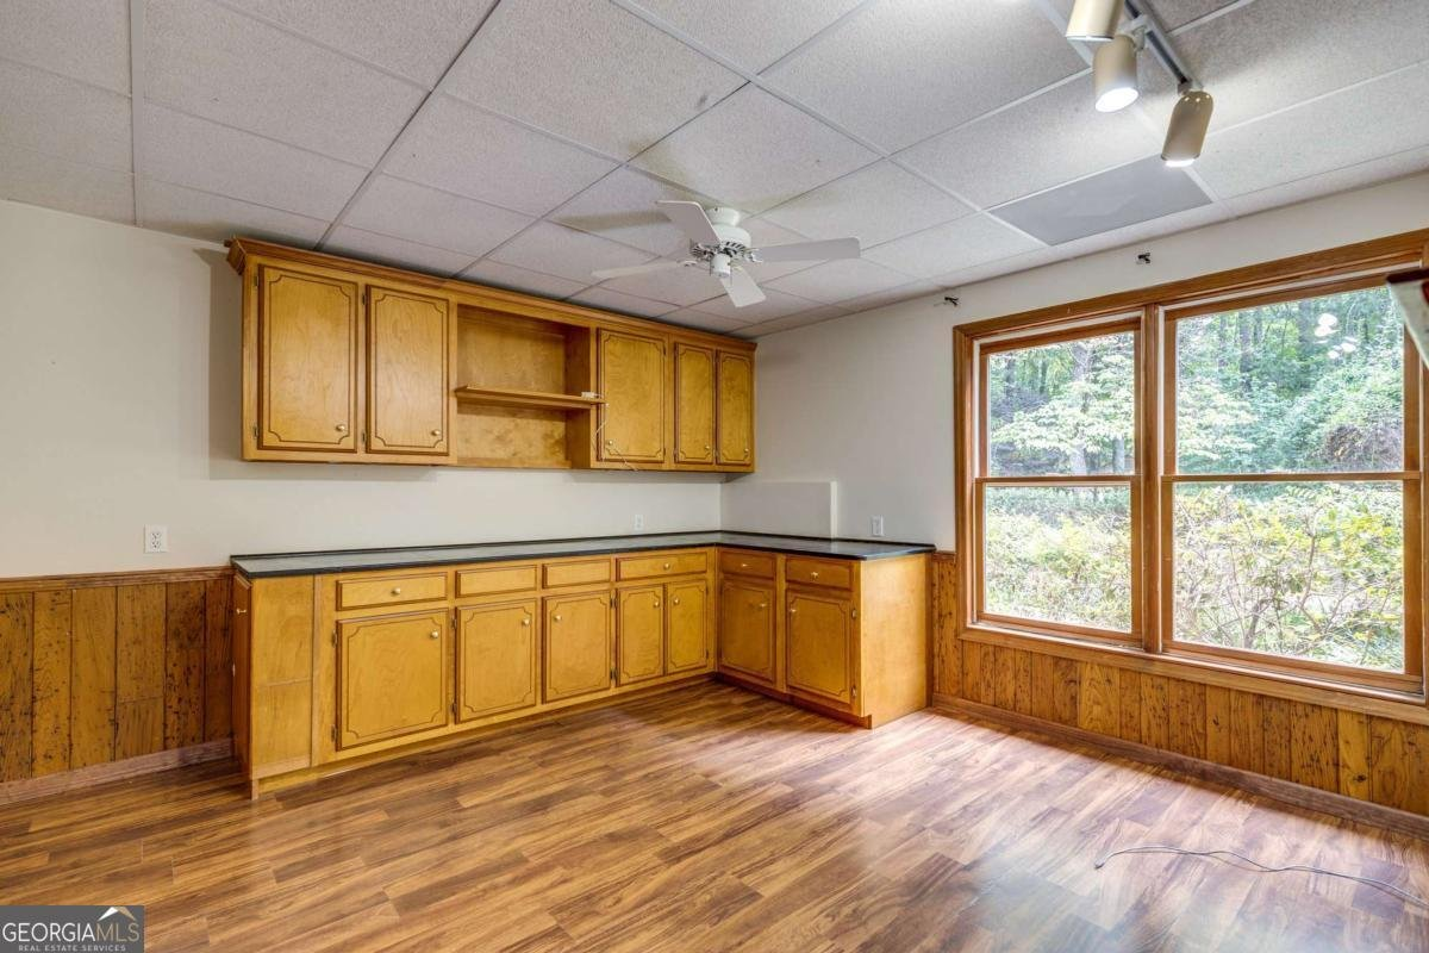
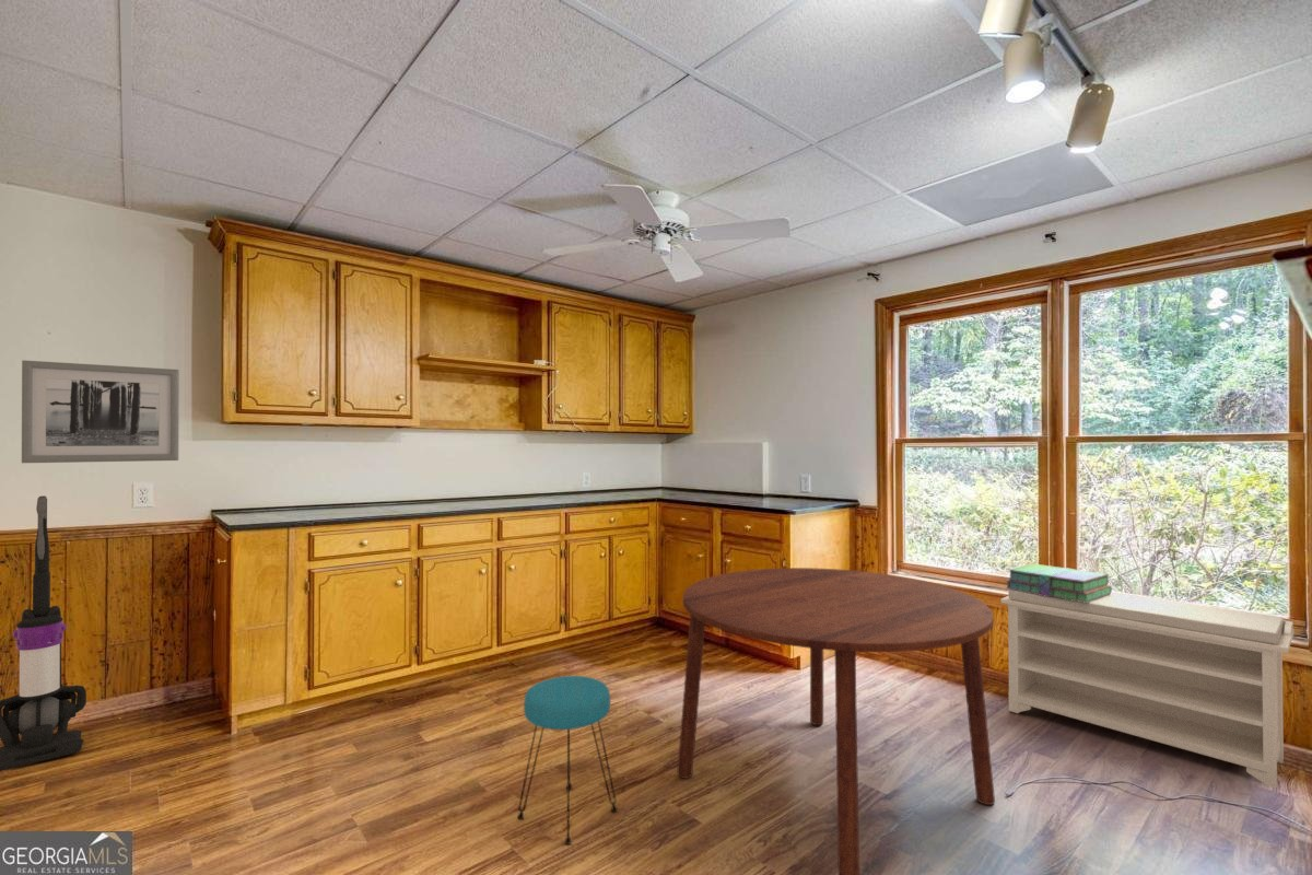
+ bench [999,590,1295,790]
+ wall art [21,359,180,464]
+ vacuum cleaner [0,494,87,772]
+ dining table [676,567,996,875]
+ stack of books [1005,562,1113,603]
+ stool [516,675,619,845]
